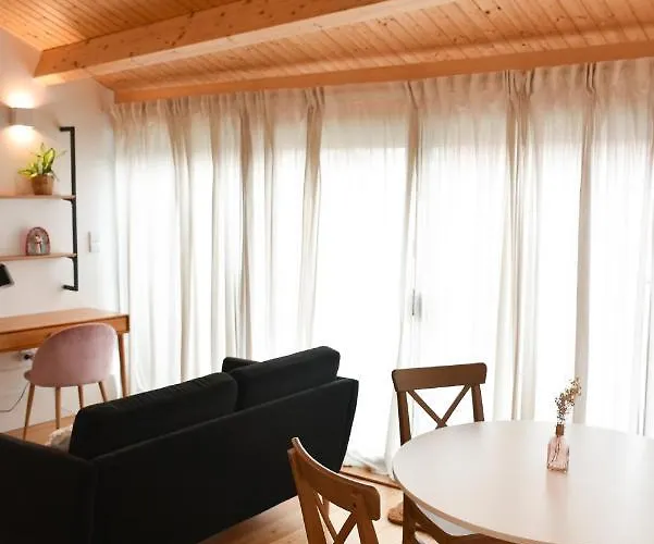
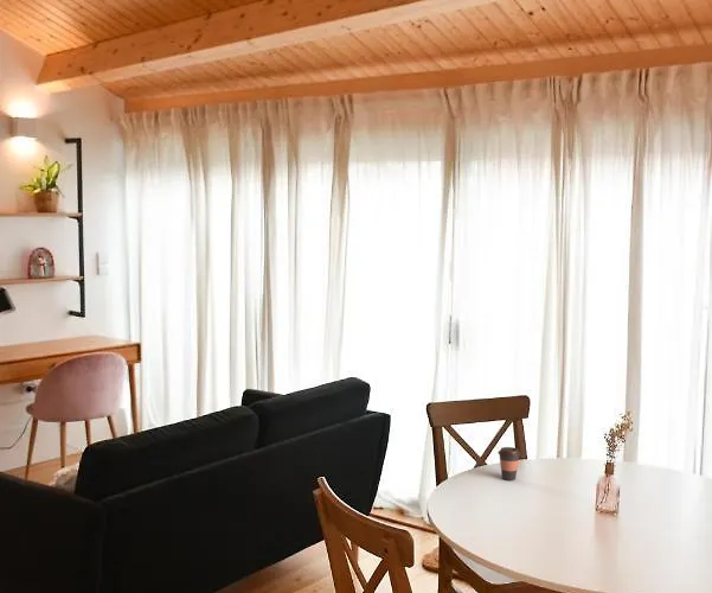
+ coffee cup [496,446,522,482]
